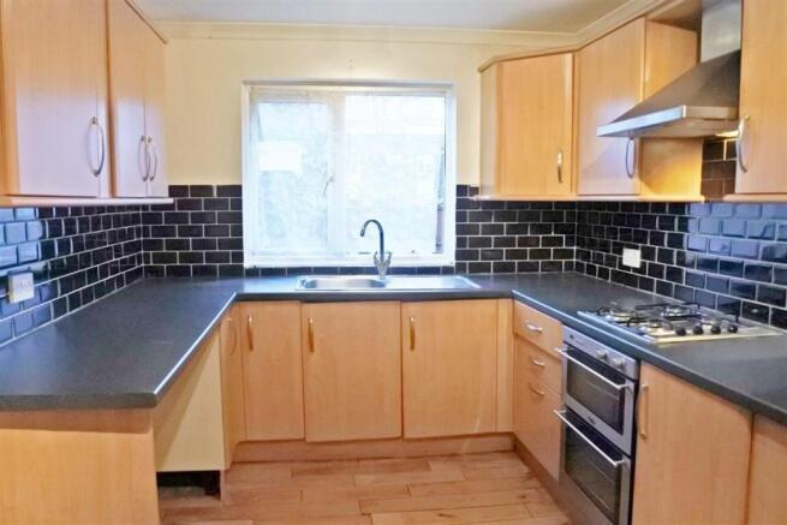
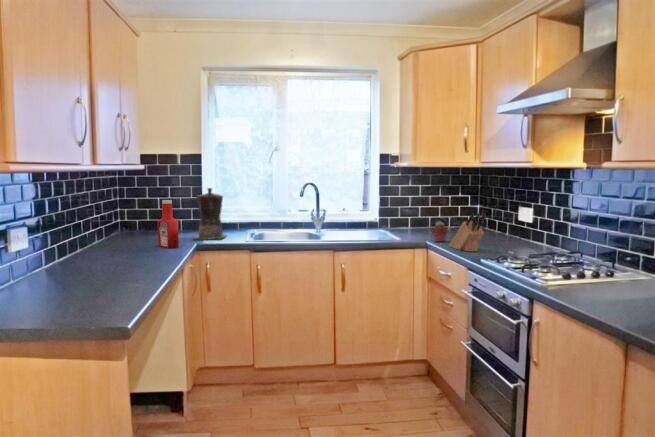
+ knife block [448,212,487,253]
+ coffee maker [192,187,228,241]
+ soap bottle [156,199,180,249]
+ potted succulent [431,220,449,243]
